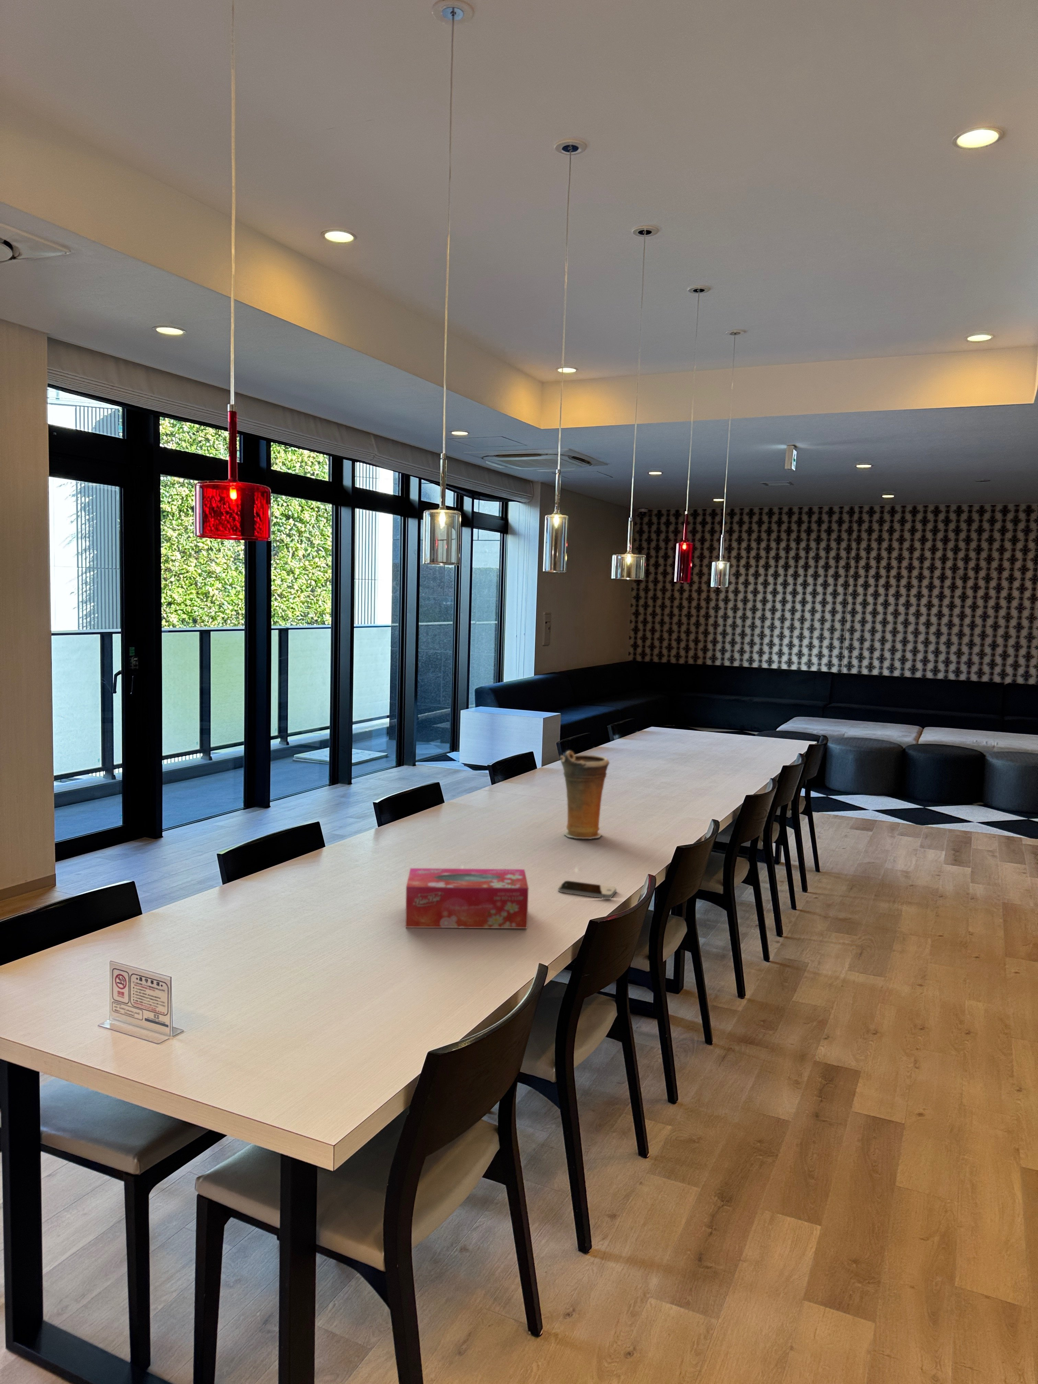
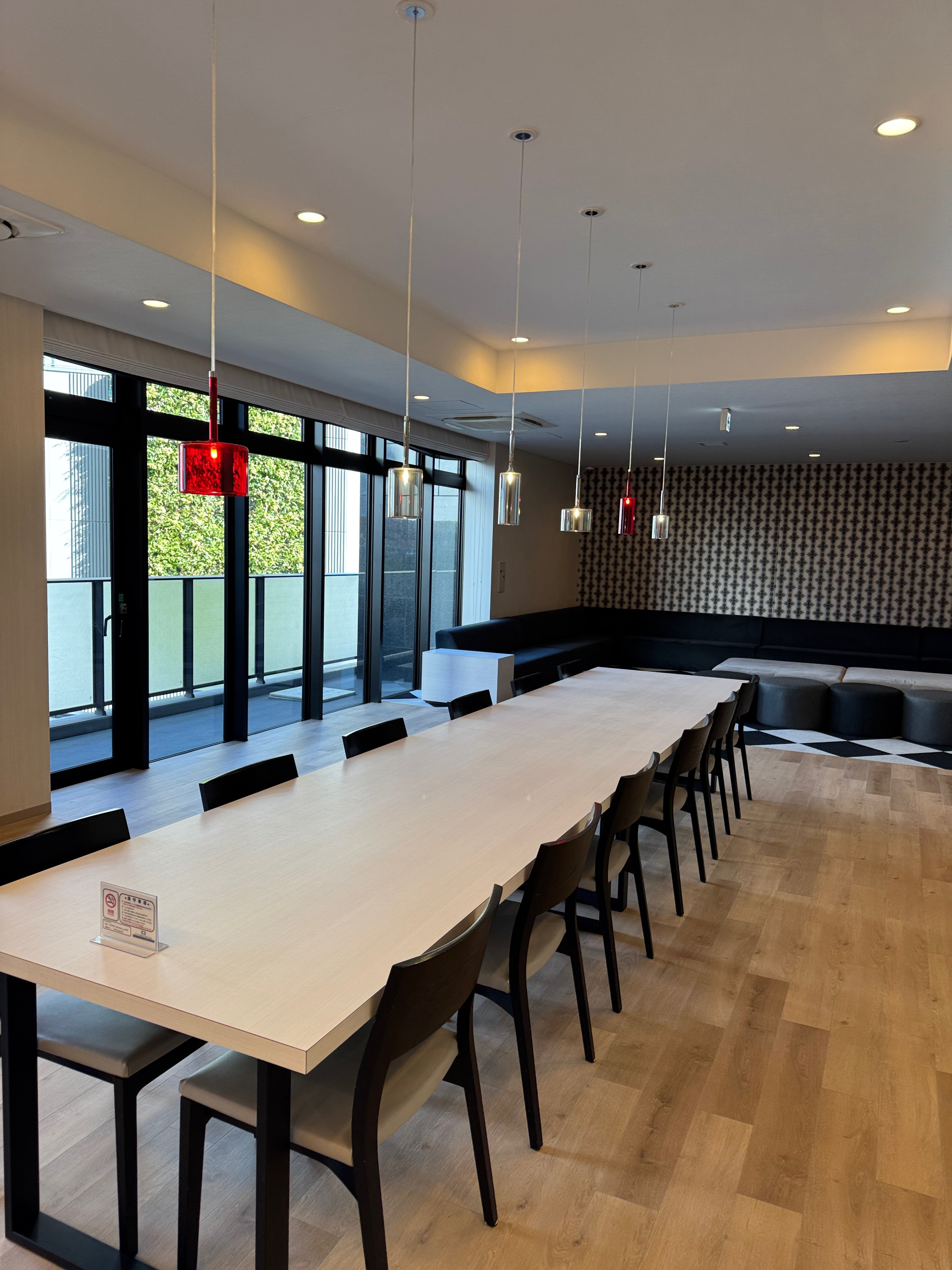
- smartphone [558,881,617,899]
- vase [559,751,609,839]
- tissue box [405,867,529,928]
